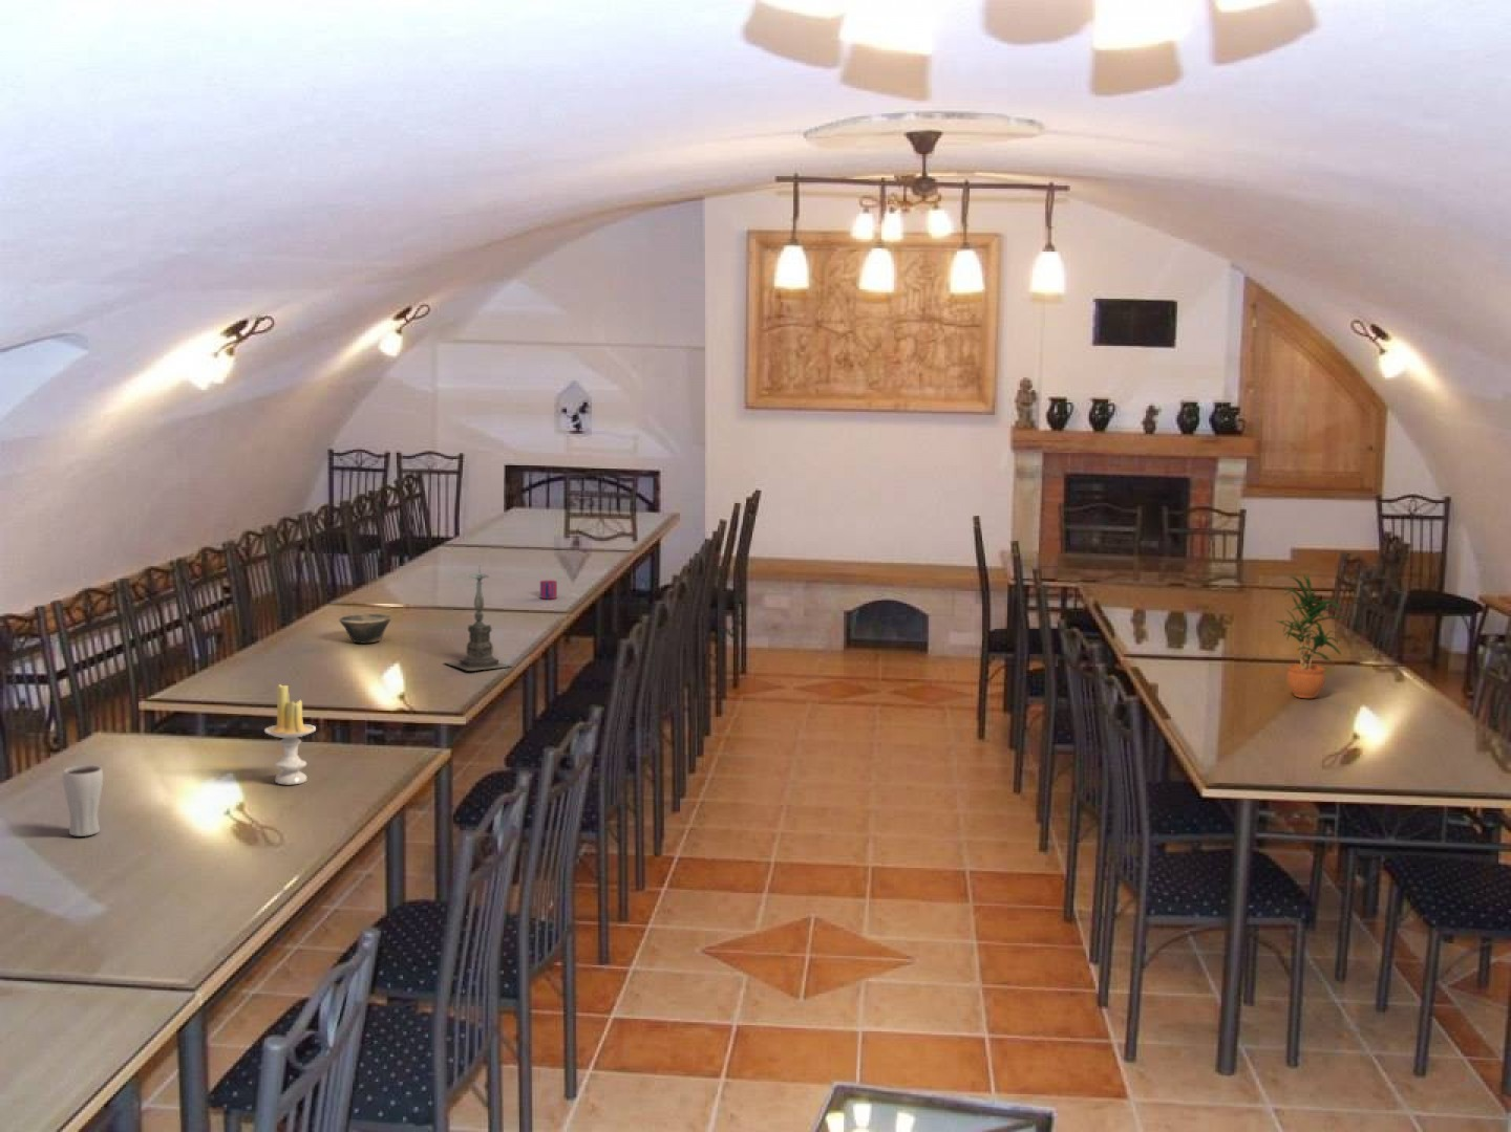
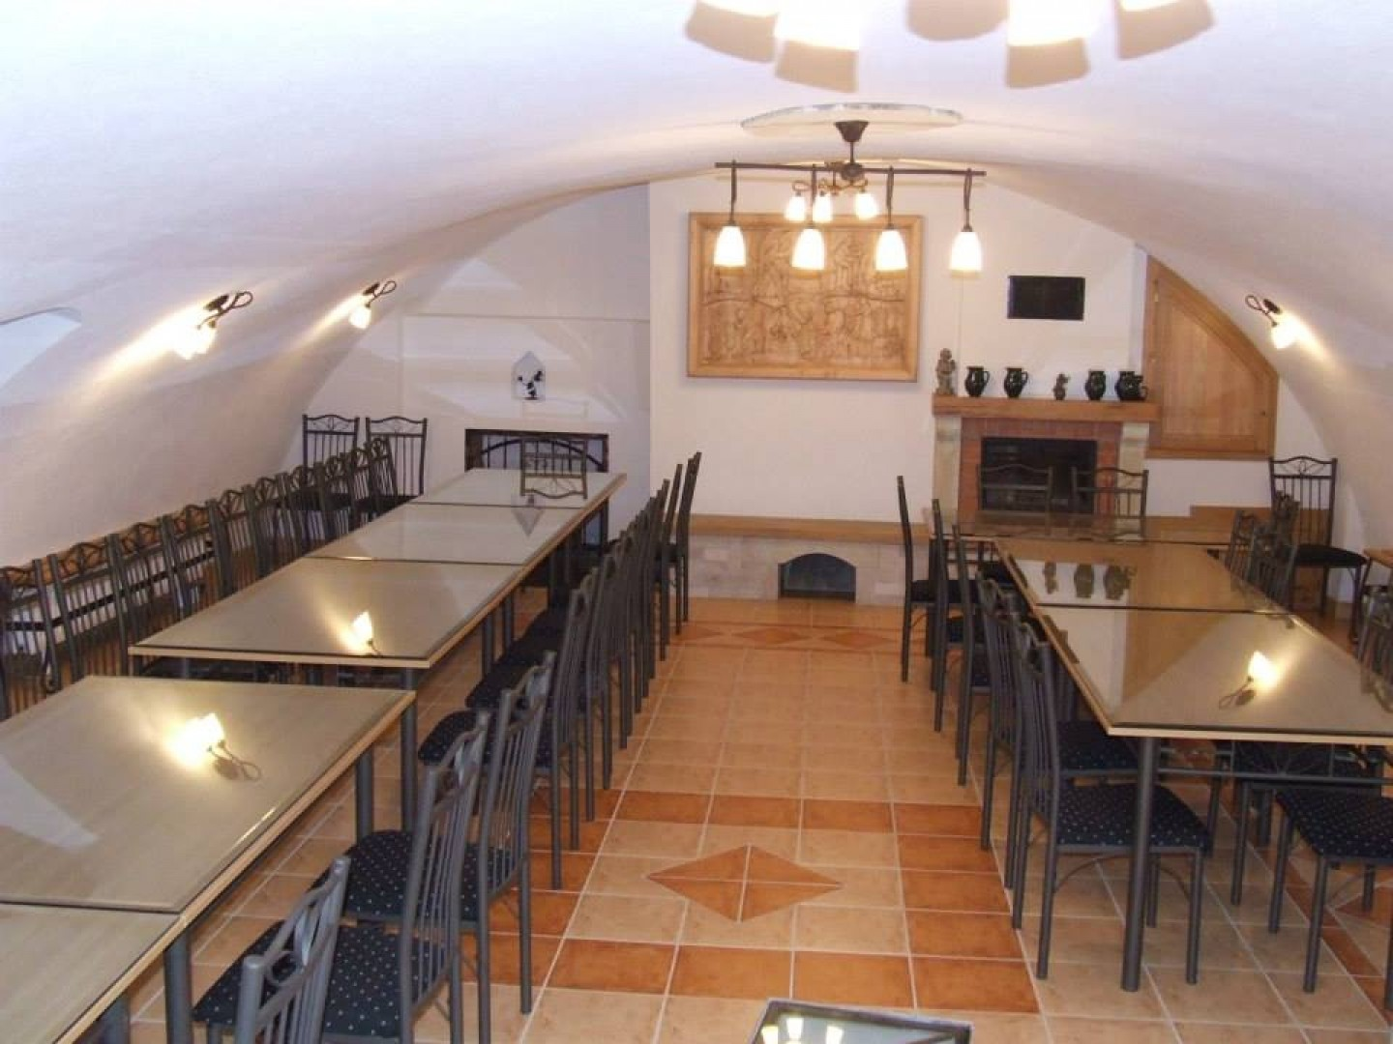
- bowl [338,614,393,644]
- drinking glass [62,765,104,837]
- candle holder [441,559,513,672]
- candle [263,684,316,785]
- potted plant [1274,572,1349,699]
- mug [539,579,558,599]
